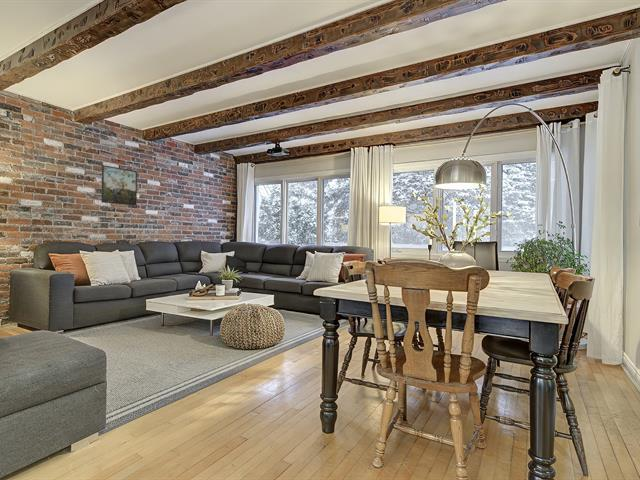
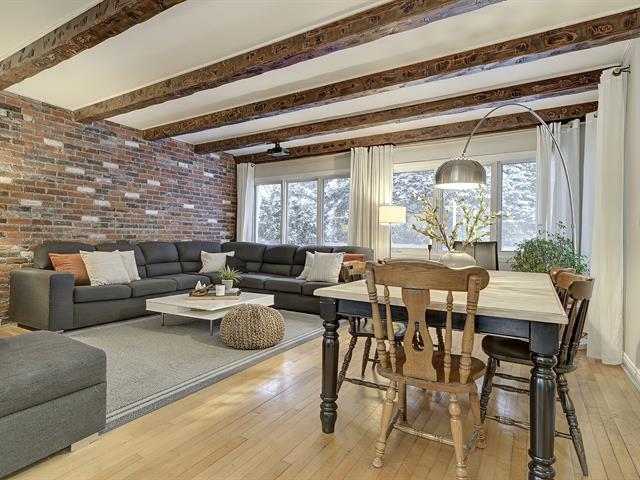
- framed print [100,164,138,207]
